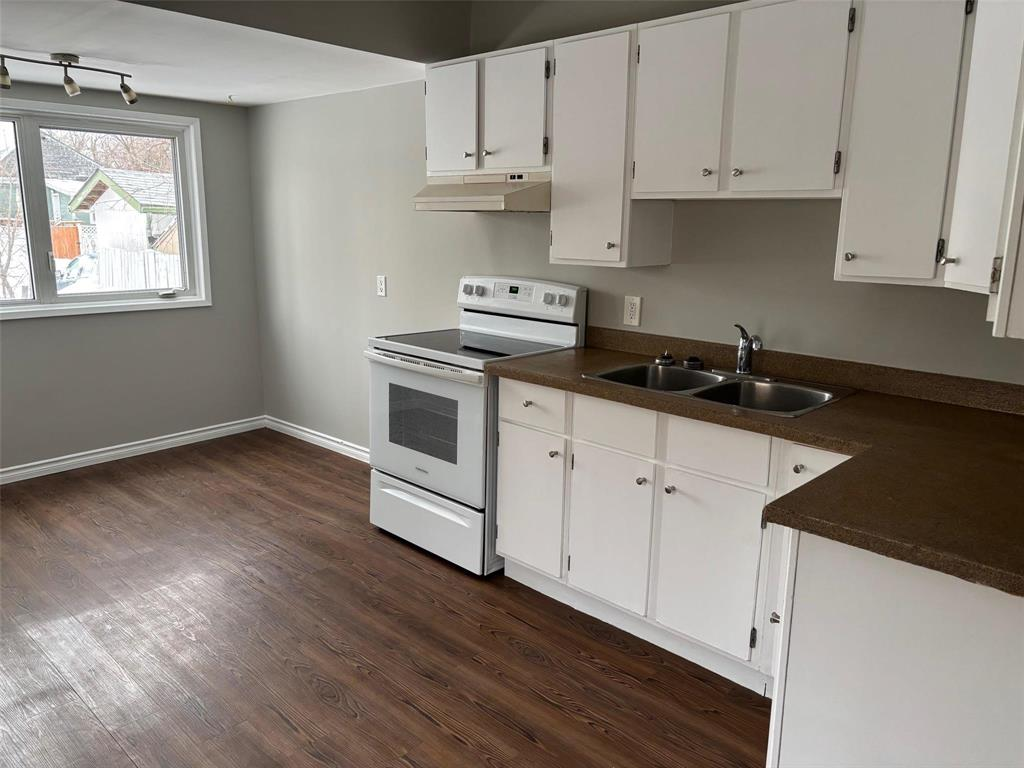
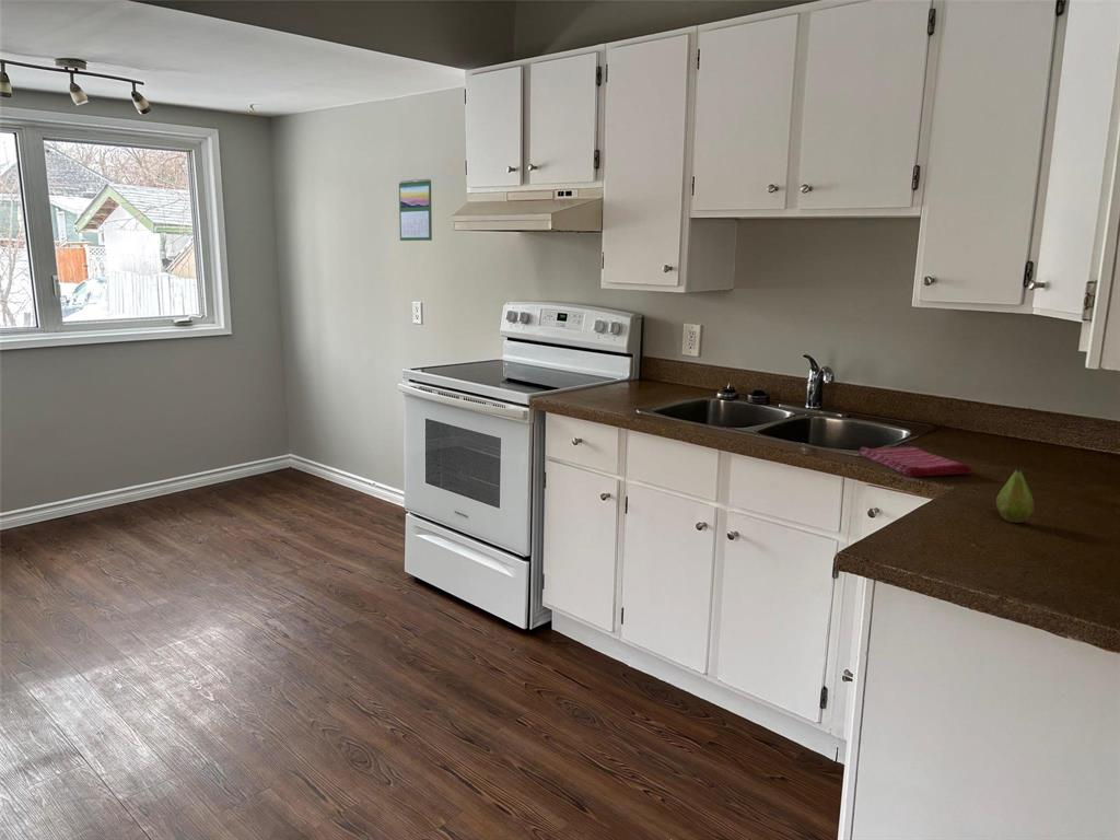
+ calendar [398,178,433,242]
+ dish towel [858,446,973,478]
+ fruit [995,464,1035,524]
